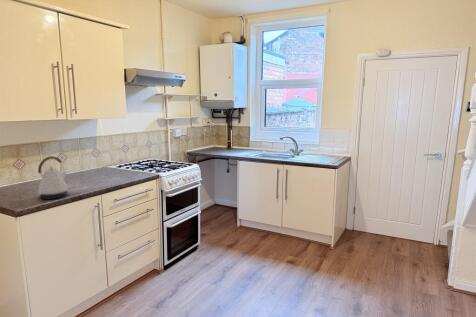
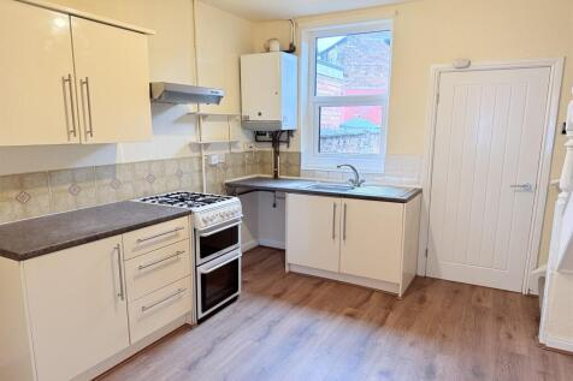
- kettle [37,155,69,200]
